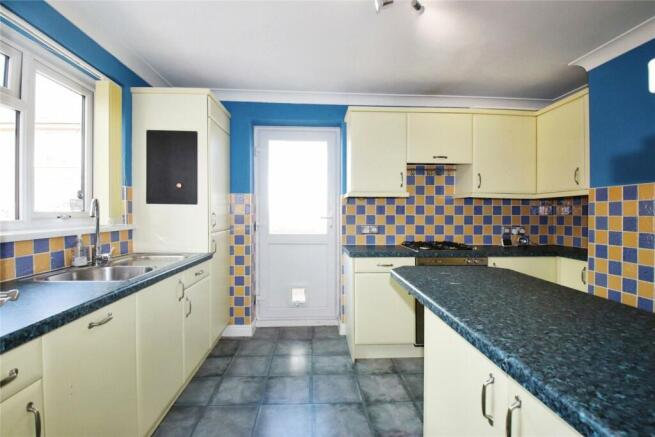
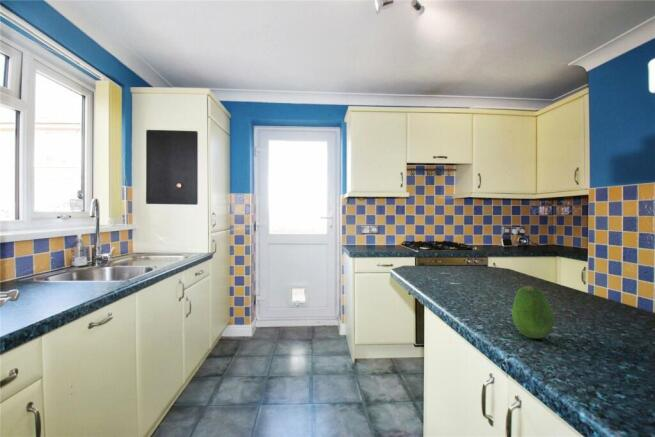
+ fruit [511,285,555,340]
